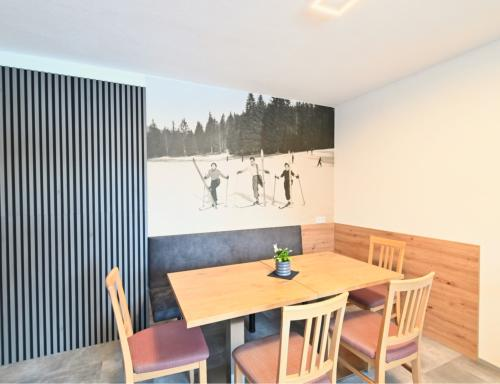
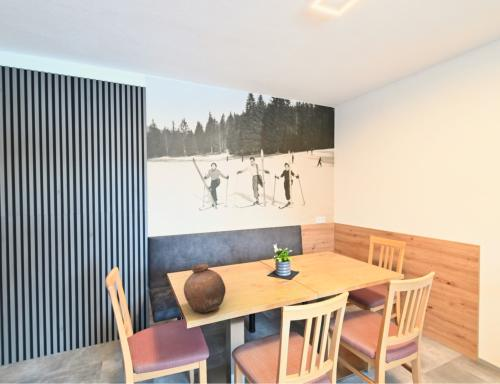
+ pottery [183,263,227,314]
